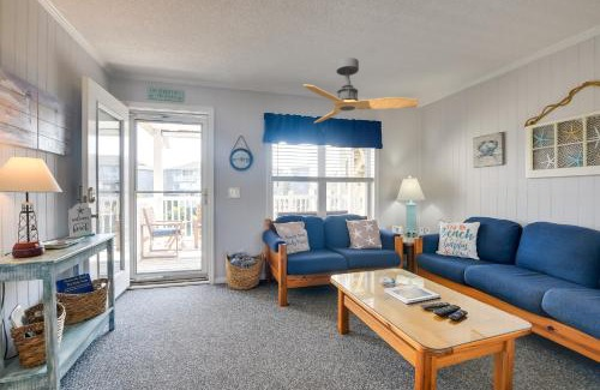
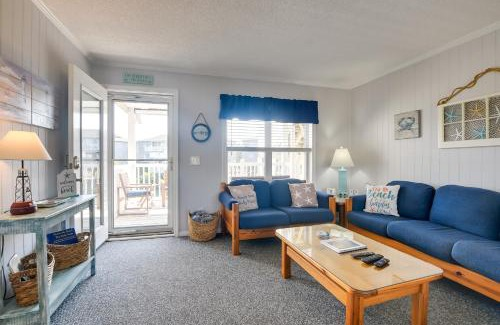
- ceiling fan [302,56,420,124]
